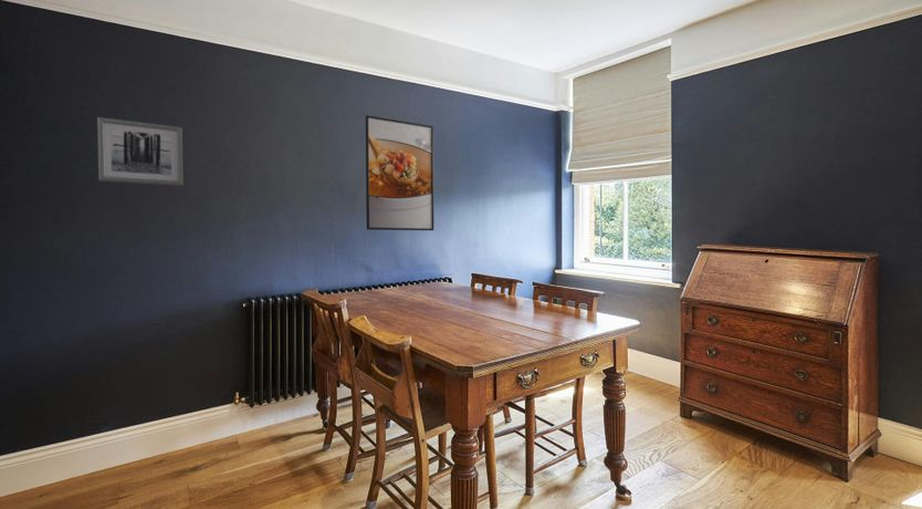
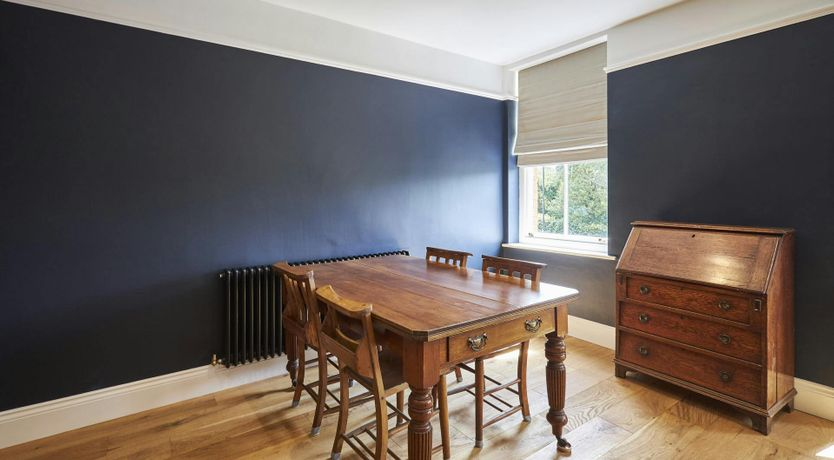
- wall art [96,116,185,187]
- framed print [365,114,434,231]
